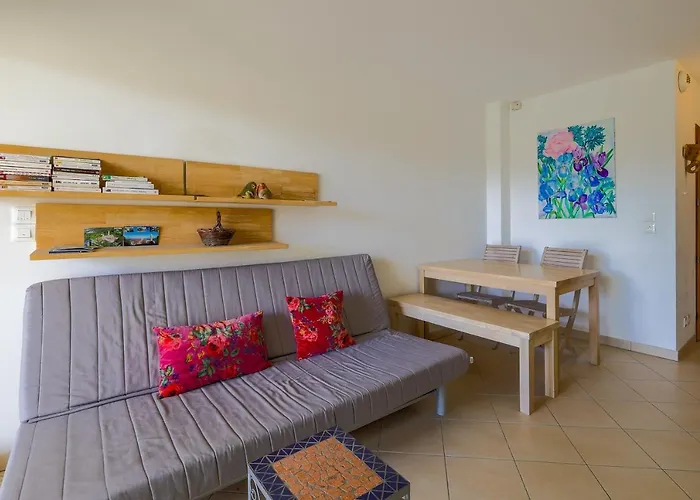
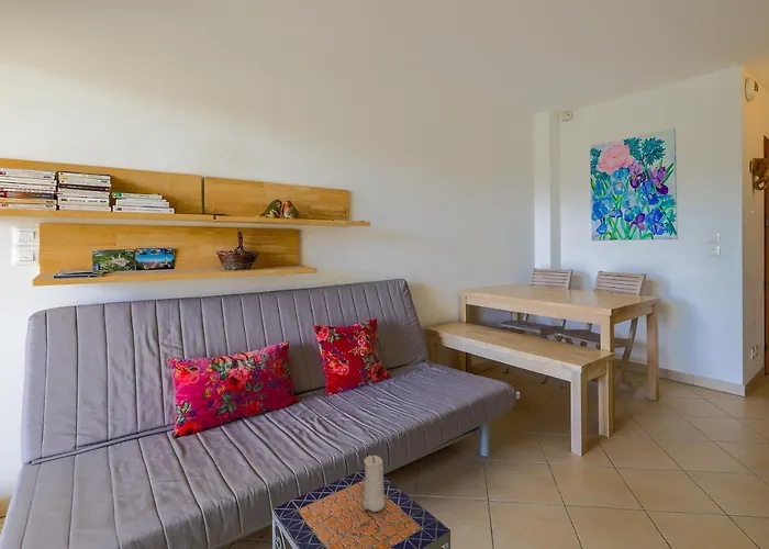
+ candle [361,452,386,513]
